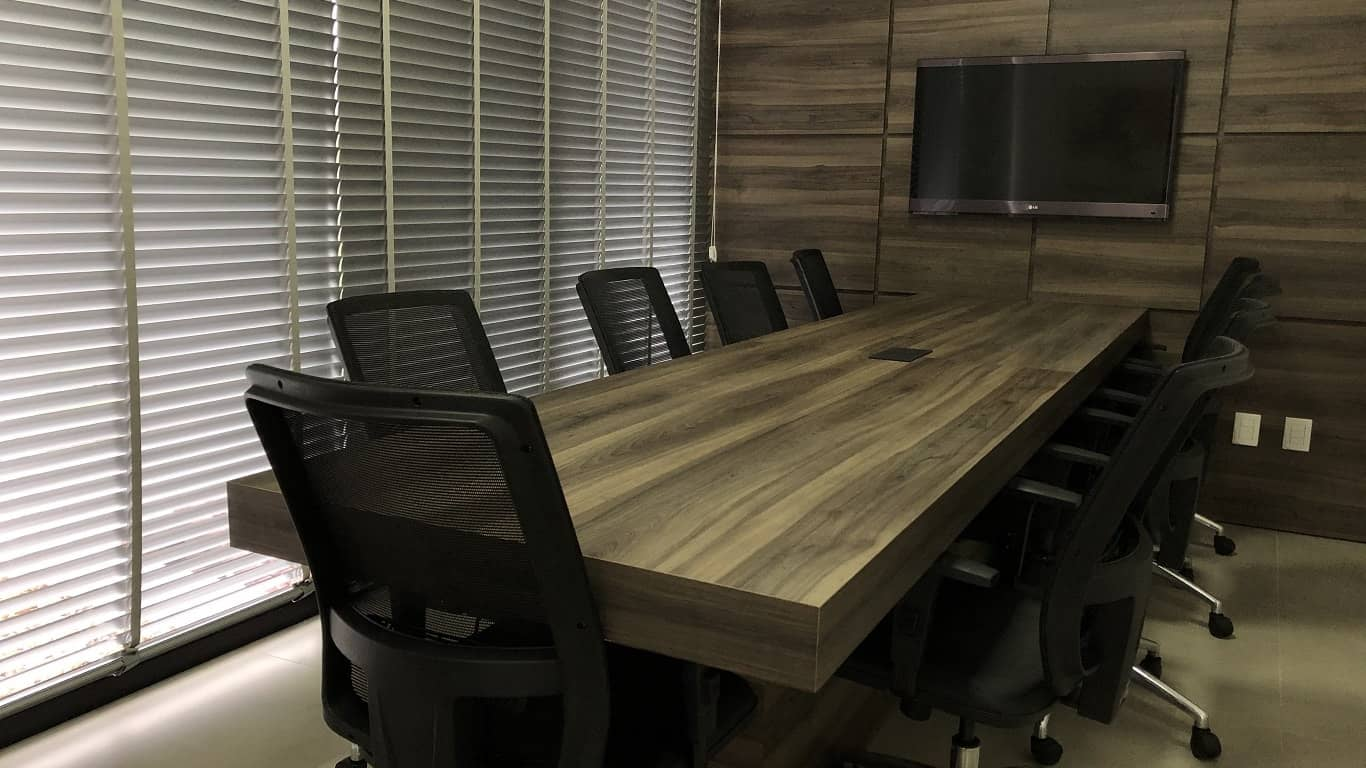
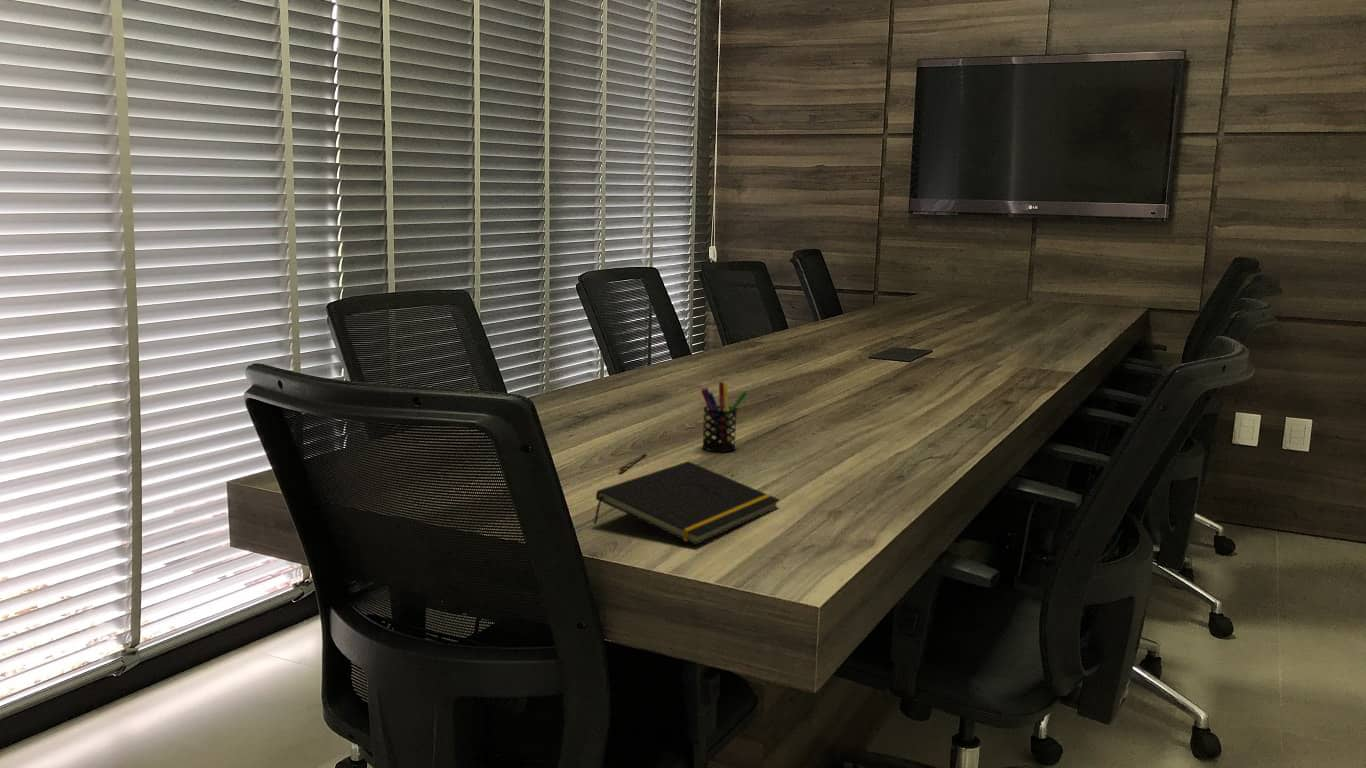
+ pen [617,452,648,472]
+ pen holder [700,381,748,452]
+ notepad [593,460,781,546]
